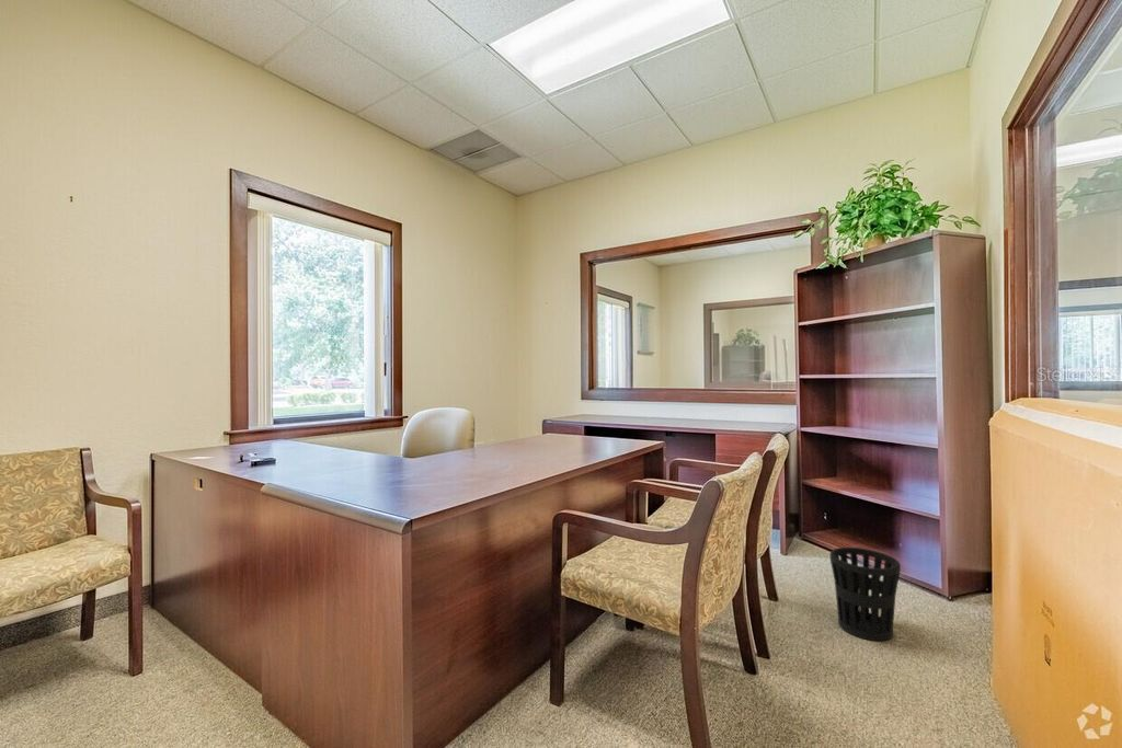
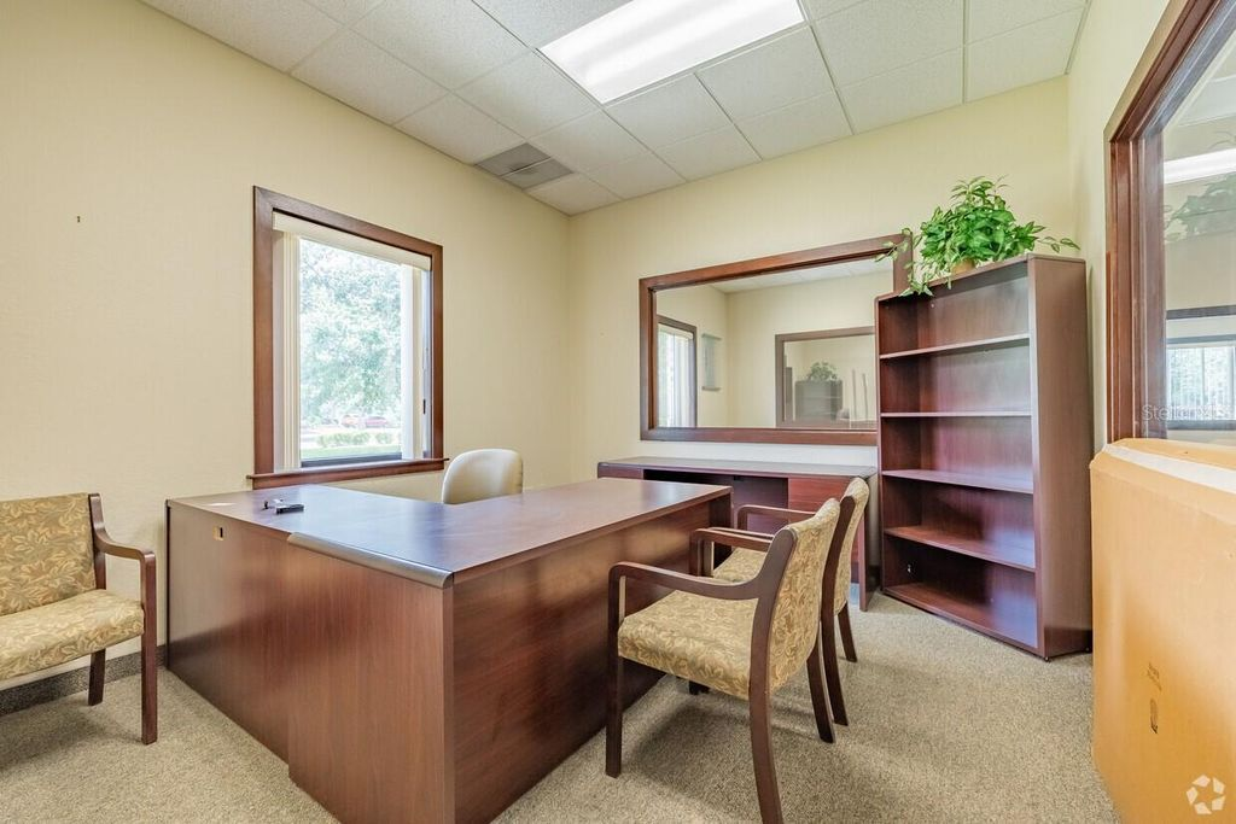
- wastebasket [829,546,902,642]
